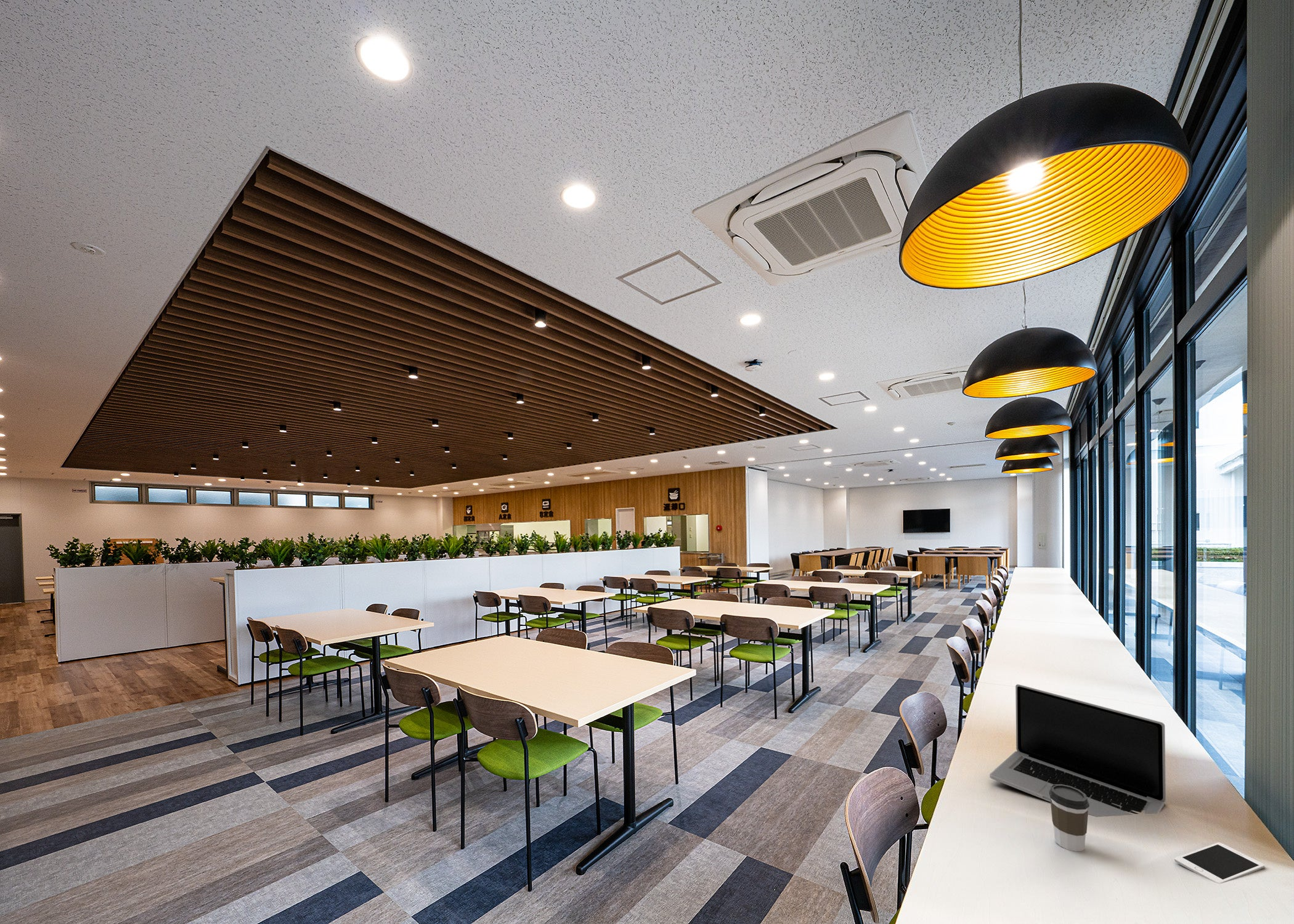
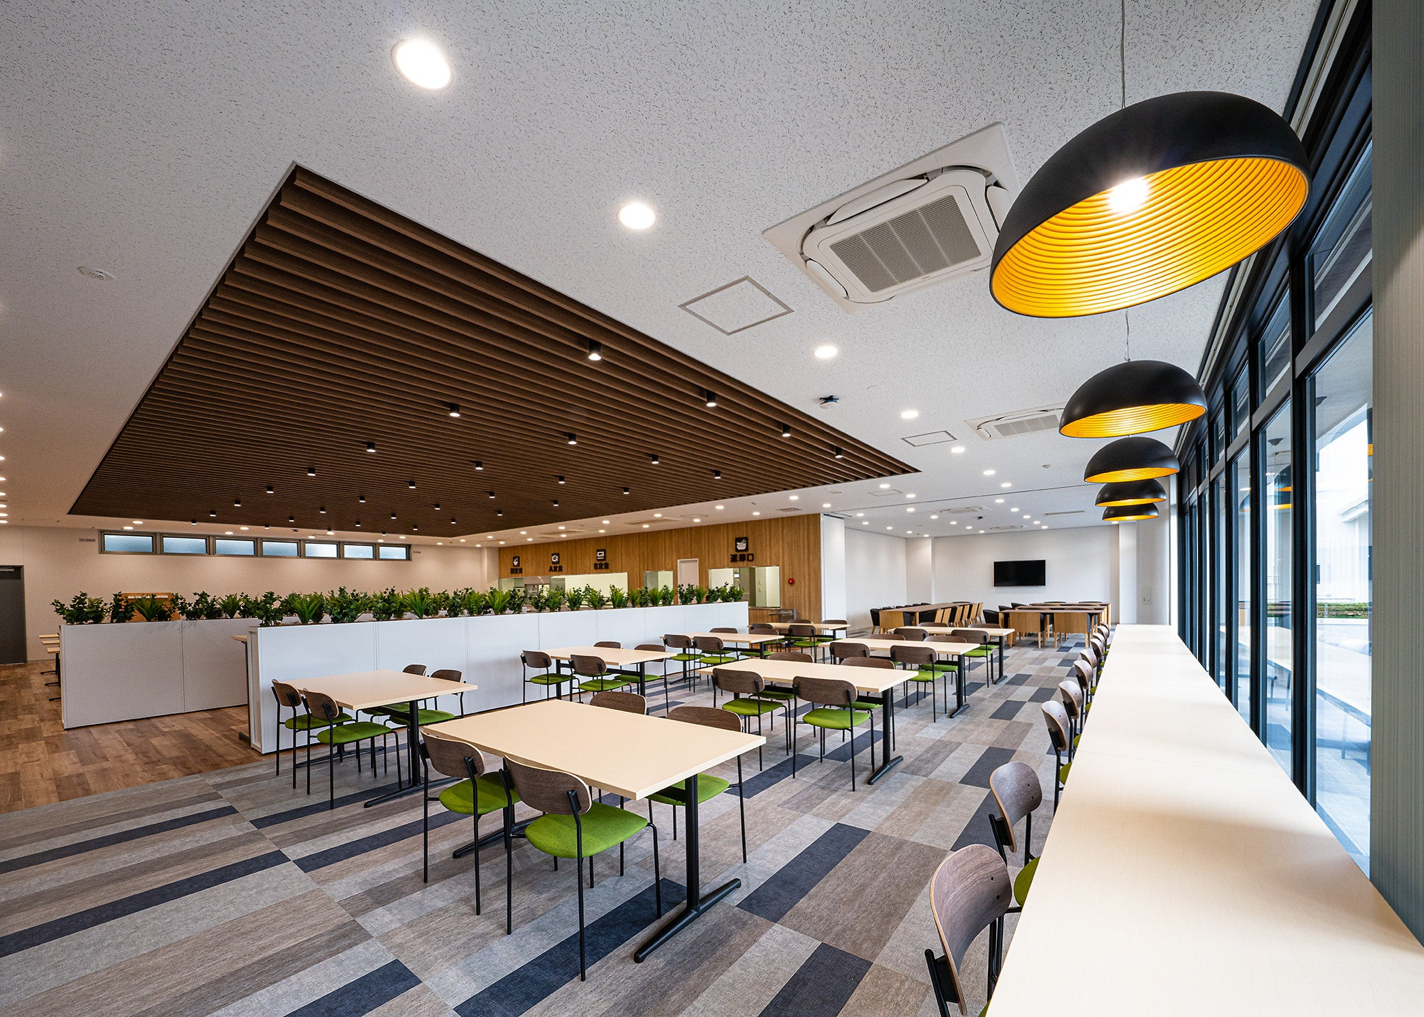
- laptop [989,684,1166,817]
- cell phone [1174,842,1265,884]
- coffee cup [1049,784,1089,852]
